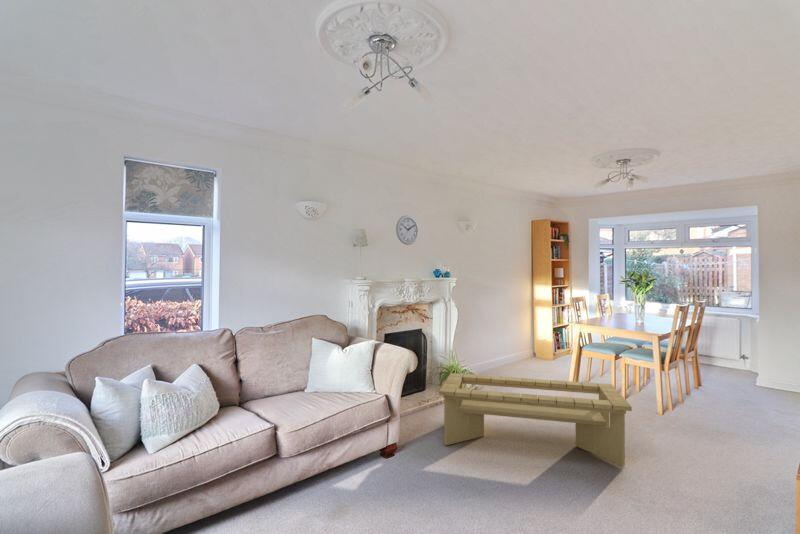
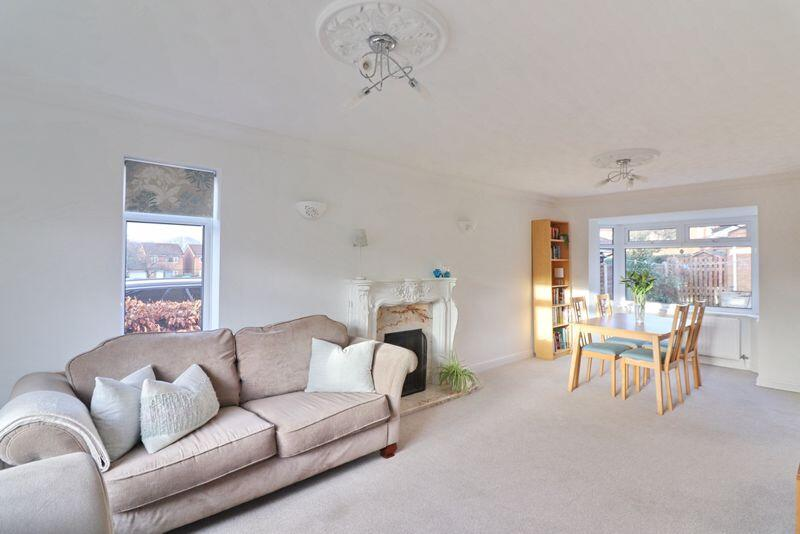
- coffee table [438,372,633,467]
- wall clock [395,214,419,246]
